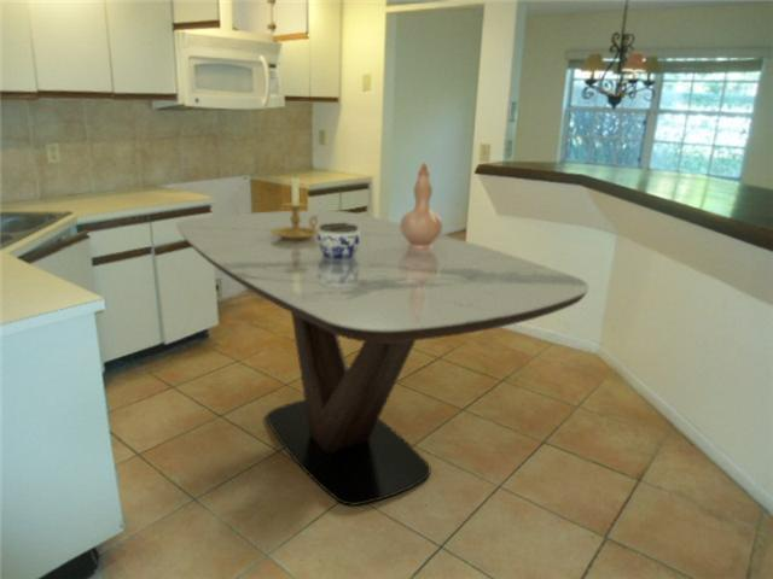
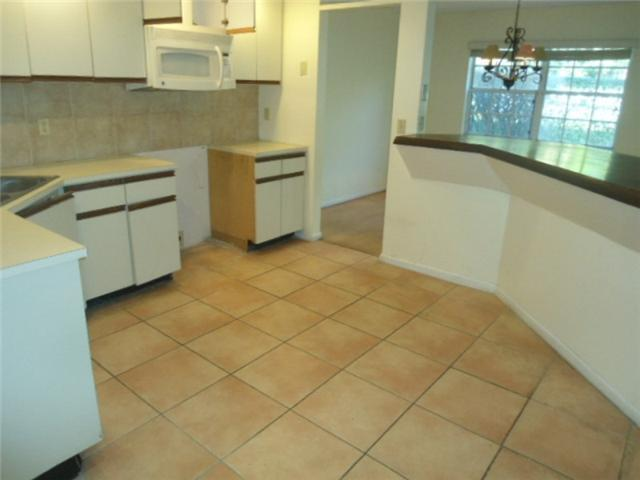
- vase [400,162,443,248]
- dining table [175,209,591,507]
- jar [318,223,360,259]
- candle holder [271,174,318,240]
